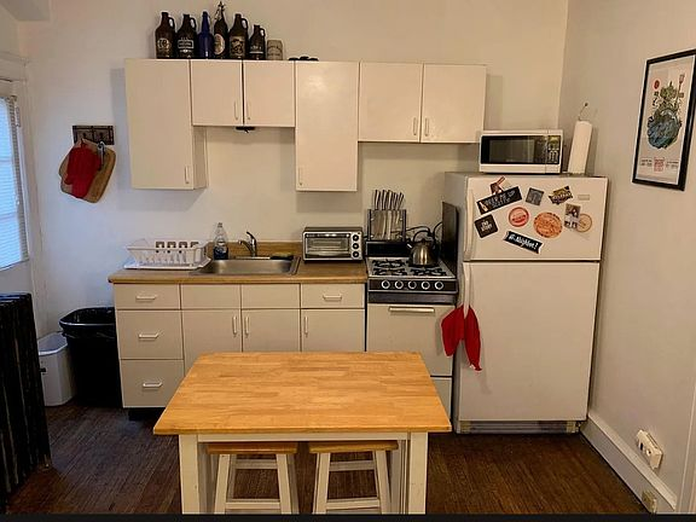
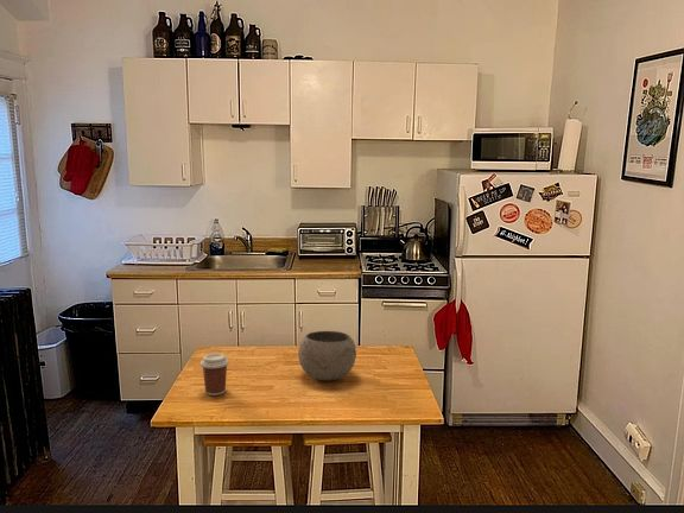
+ bowl [297,330,357,381]
+ coffee cup [200,353,230,397]
